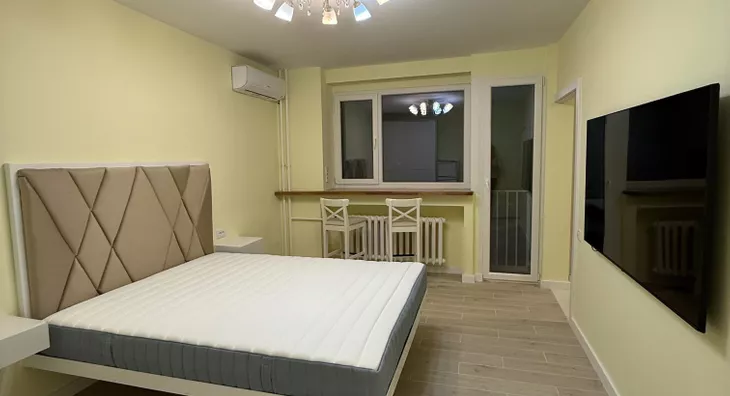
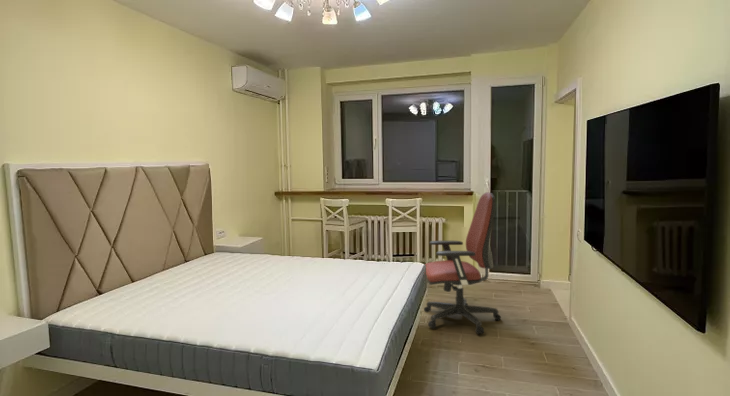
+ office chair [423,191,502,335]
